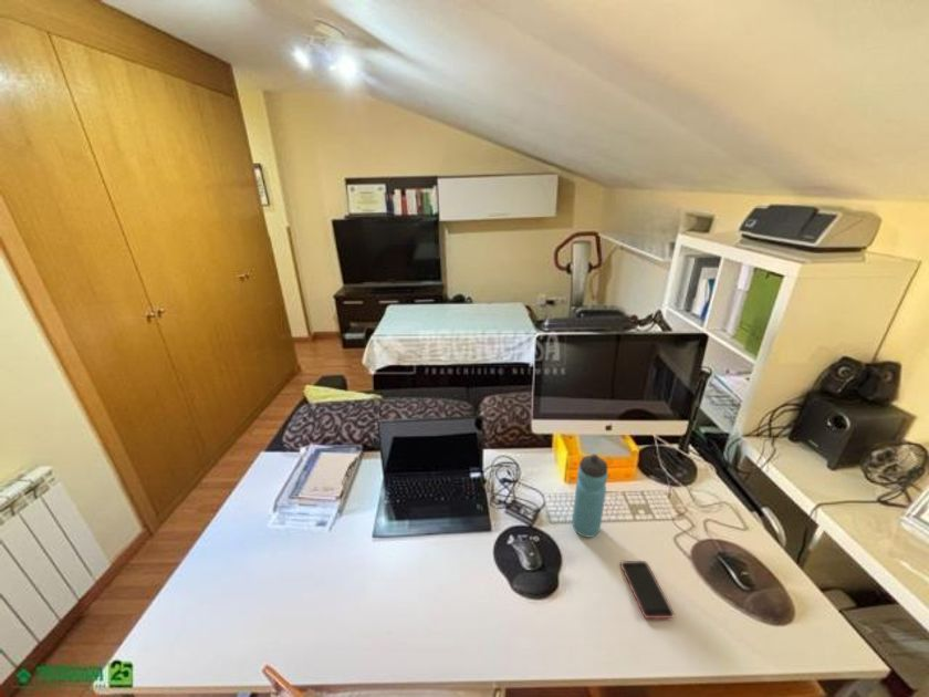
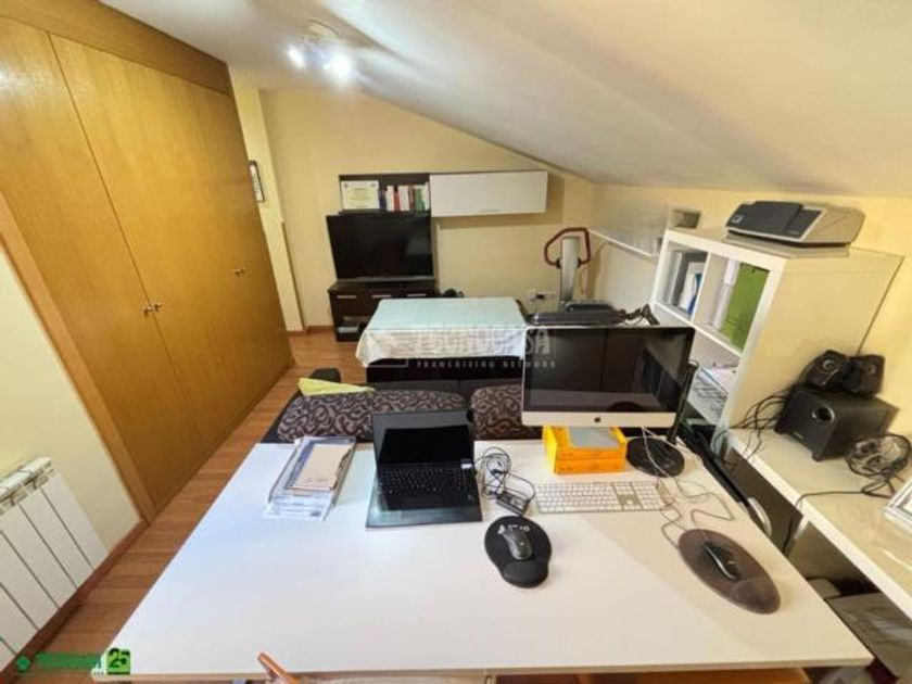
- smartphone [619,560,676,620]
- water bottle [571,454,609,539]
